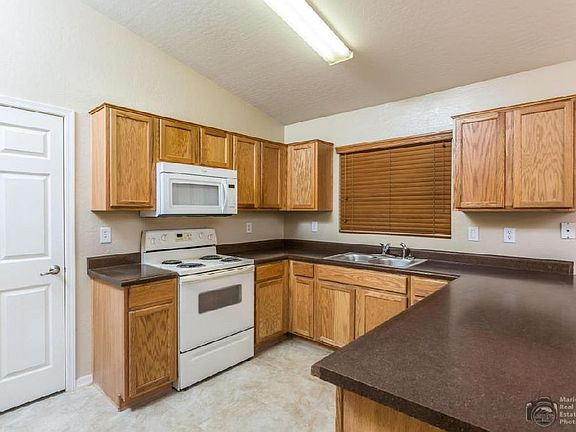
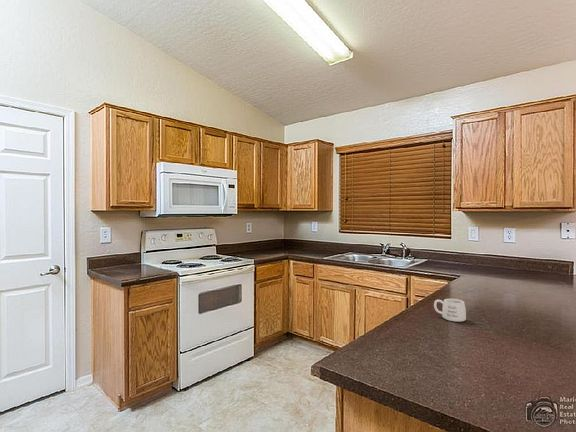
+ mug [433,298,467,323]
